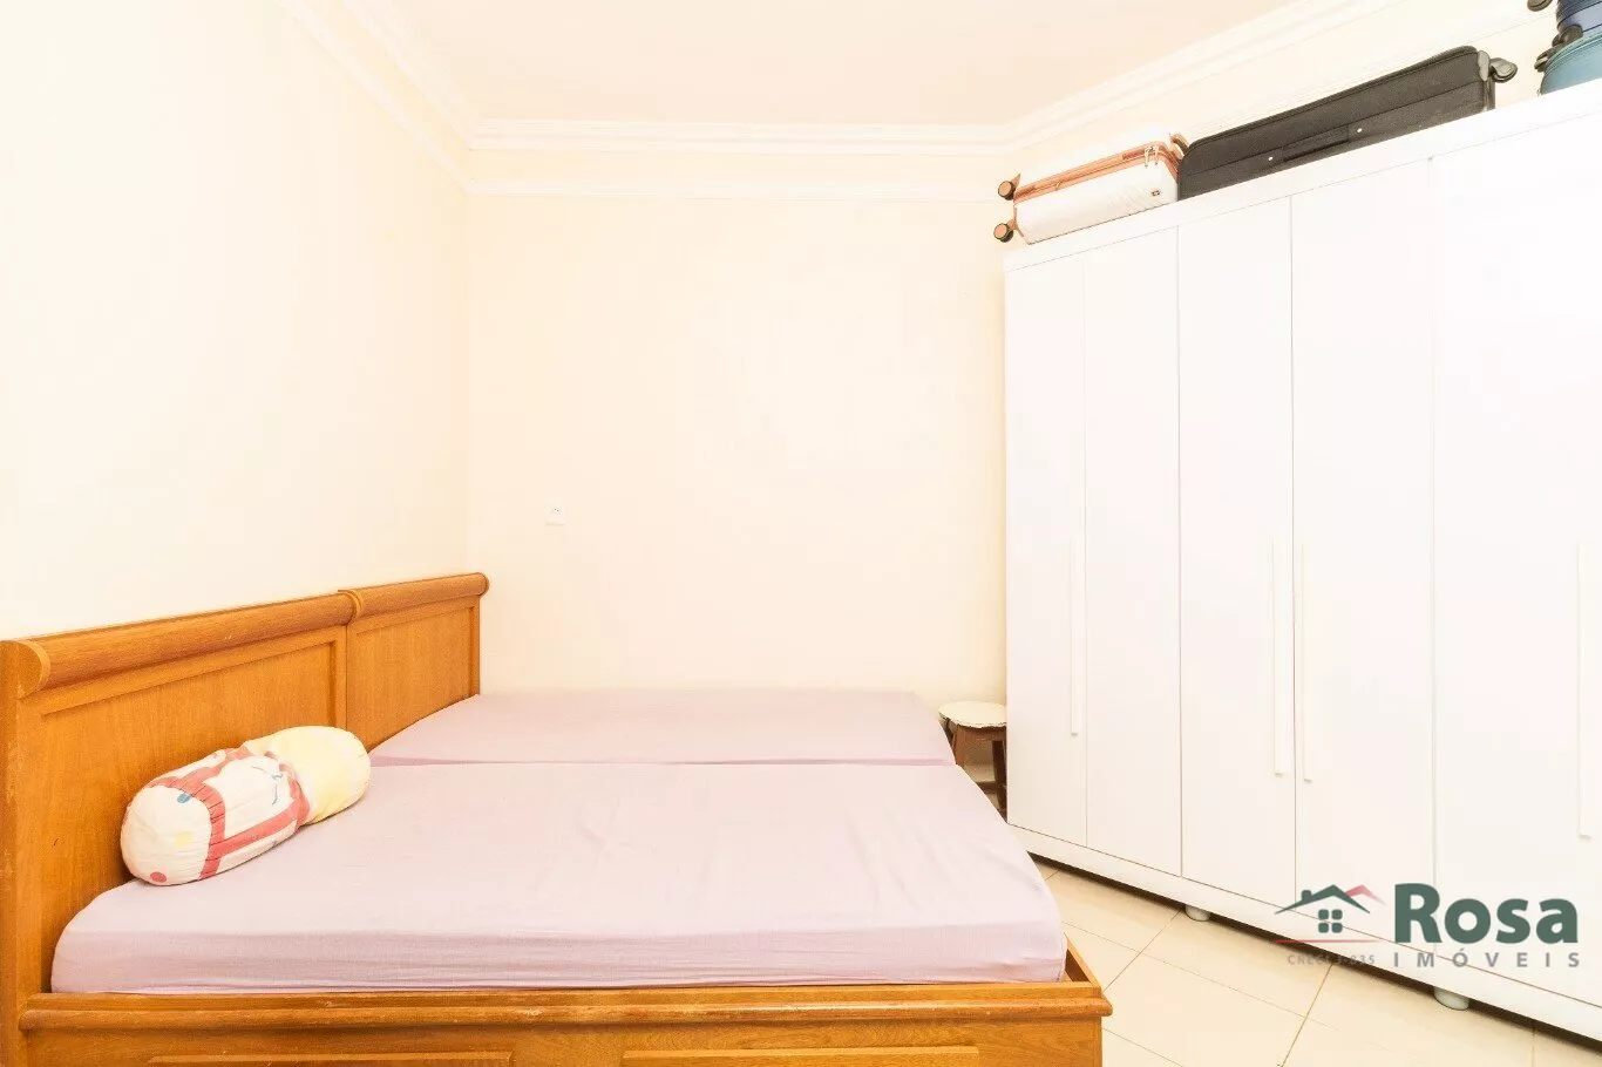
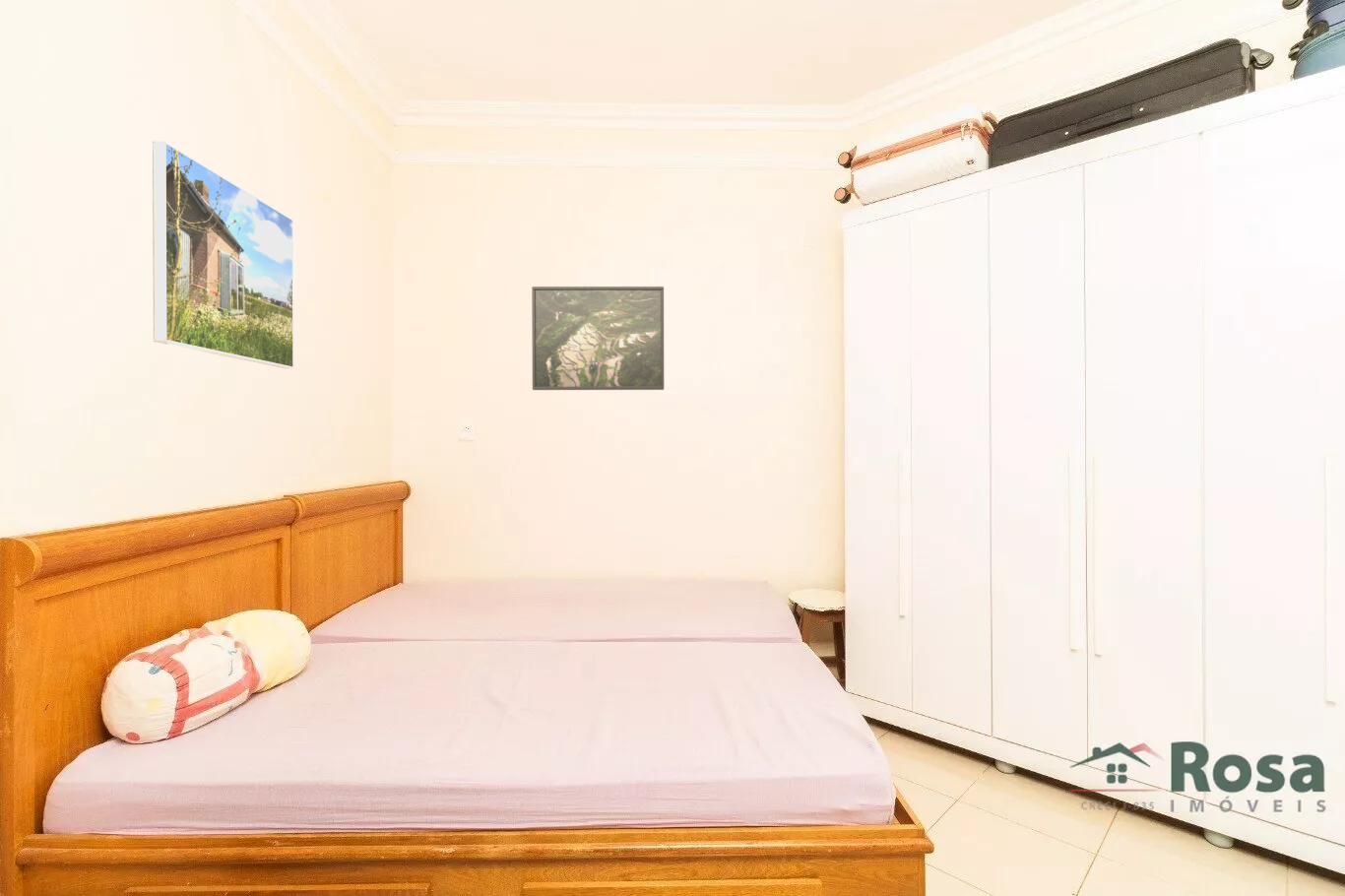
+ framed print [152,140,295,369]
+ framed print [531,286,665,391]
